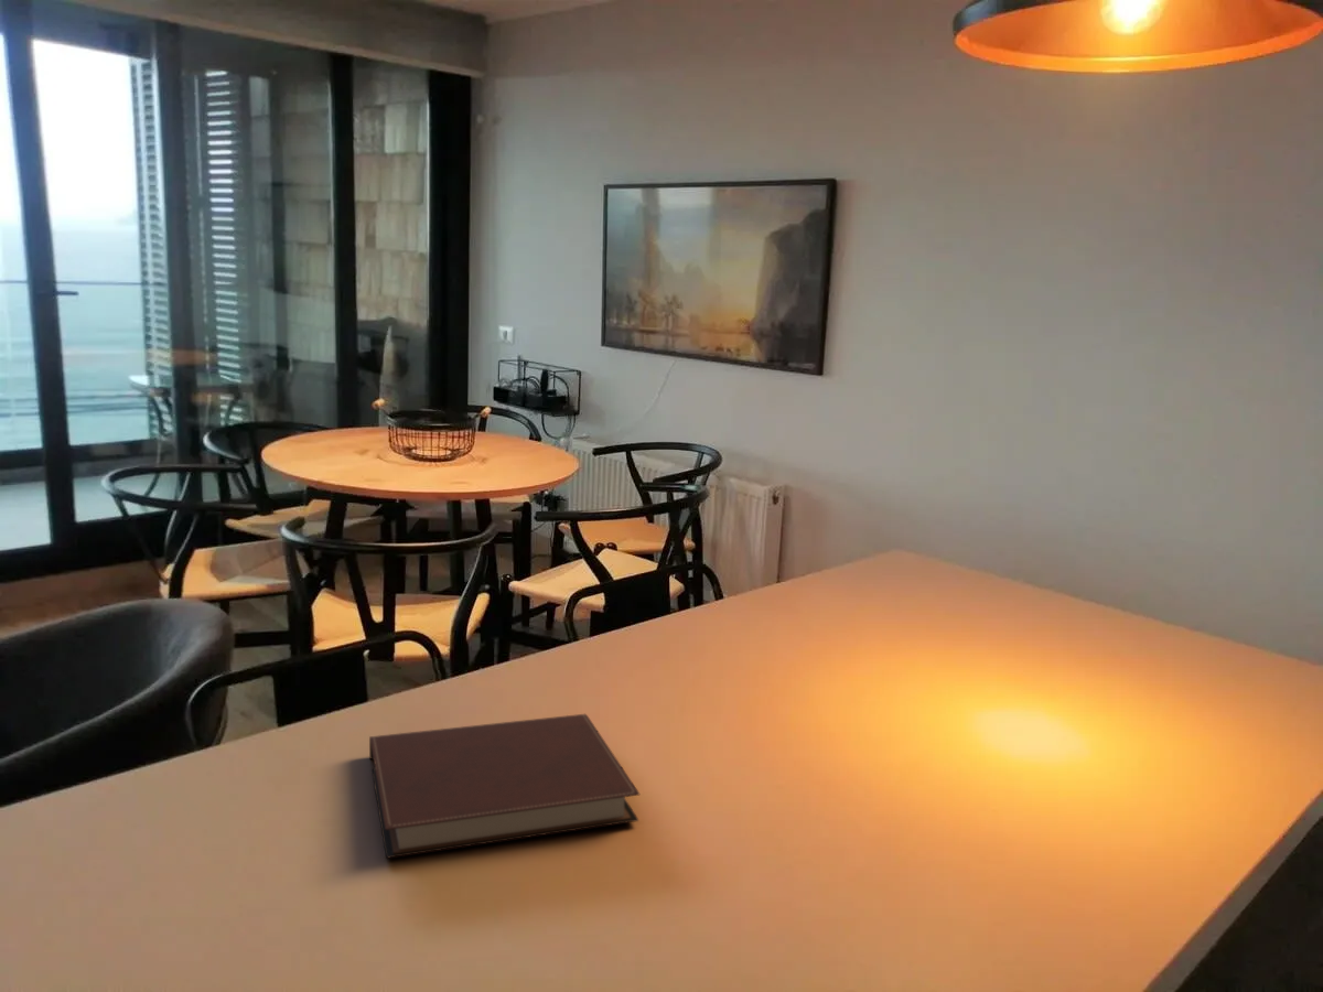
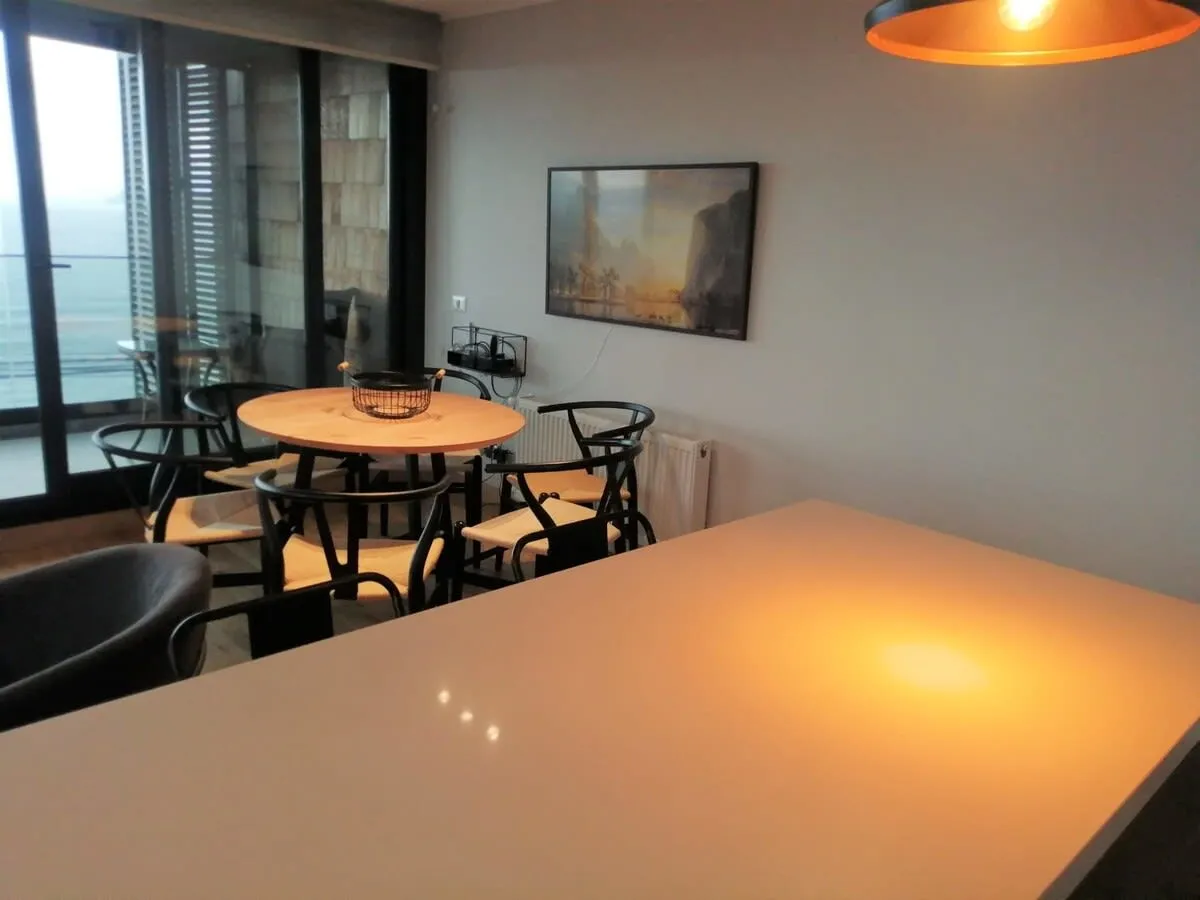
- notebook [368,713,641,860]
